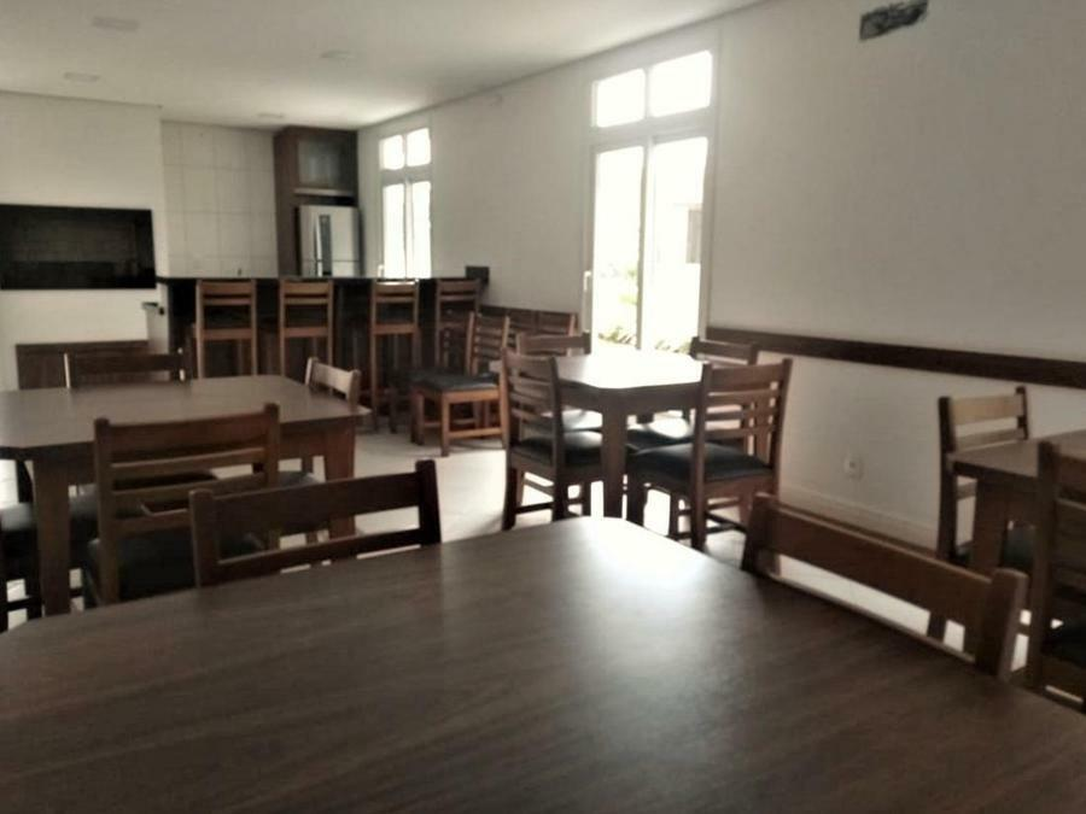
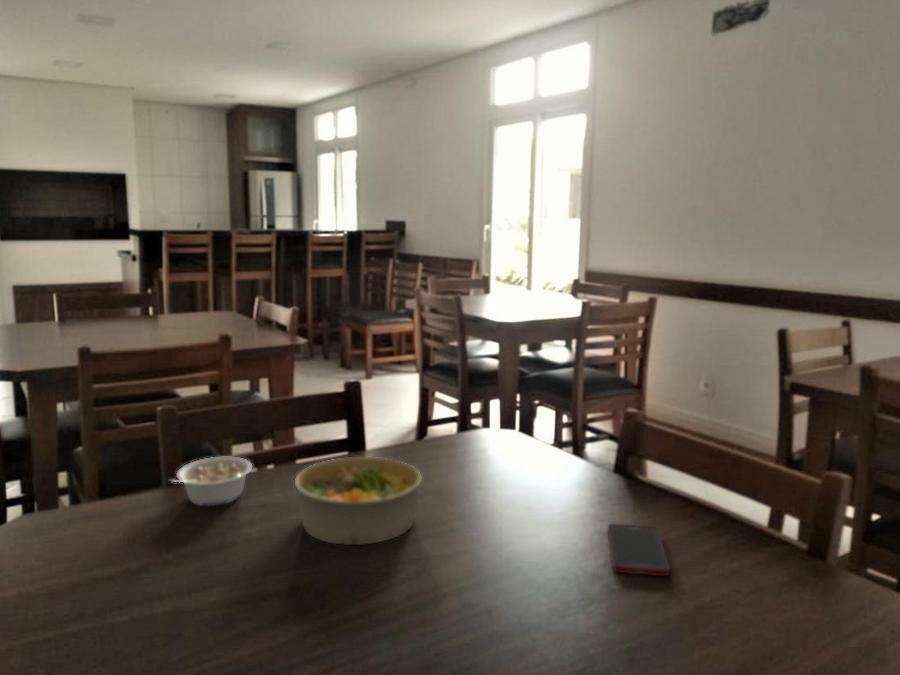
+ cell phone [607,523,671,577]
+ bowl [294,456,423,546]
+ legume [167,456,253,507]
